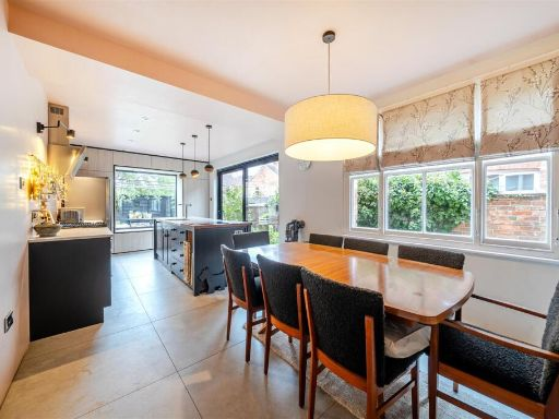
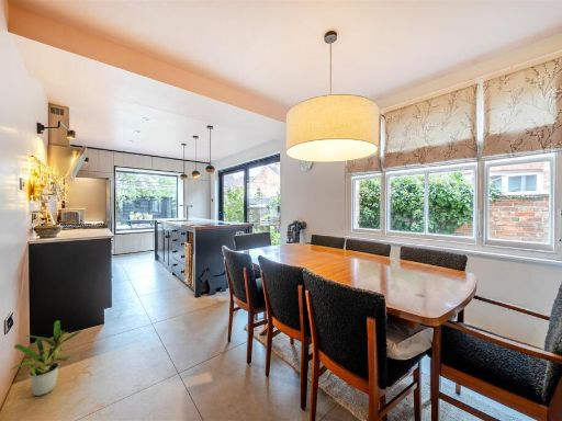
+ potted plant [9,319,83,397]
